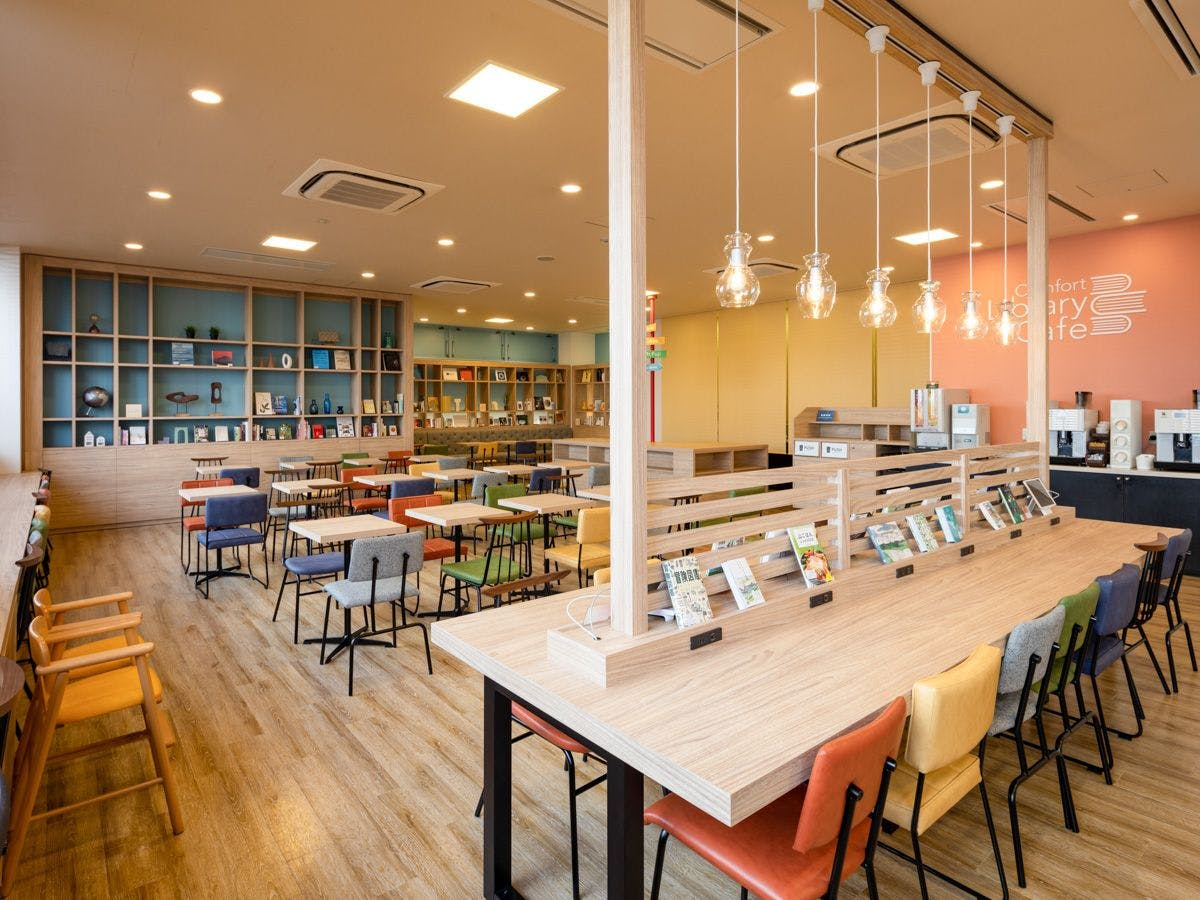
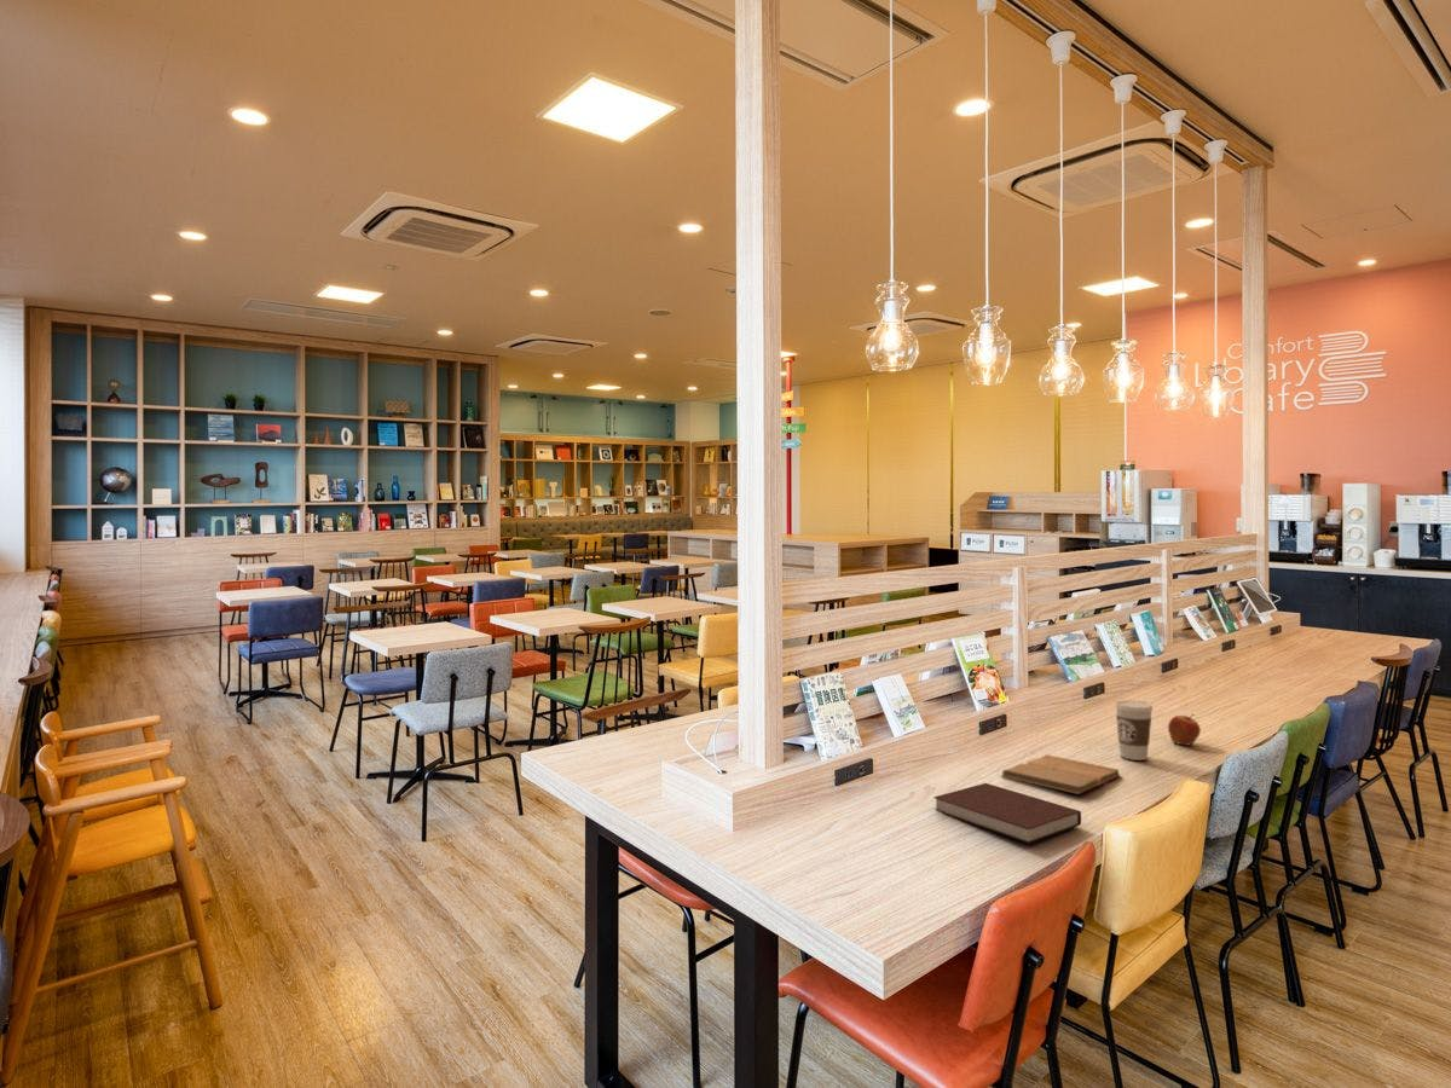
+ coffee cup [1114,699,1154,762]
+ notebook [932,782,1082,845]
+ apple [1167,713,1202,746]
+ book [1000,753,1121,795]
